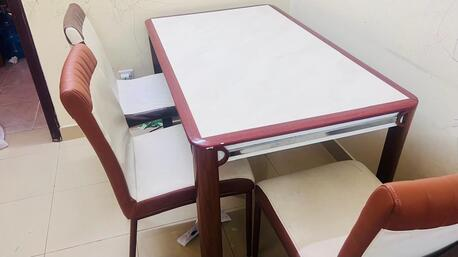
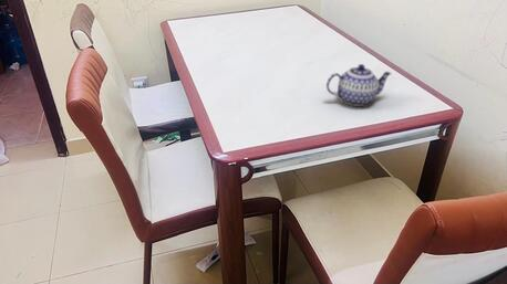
+ teapot [325,63,393,107]
